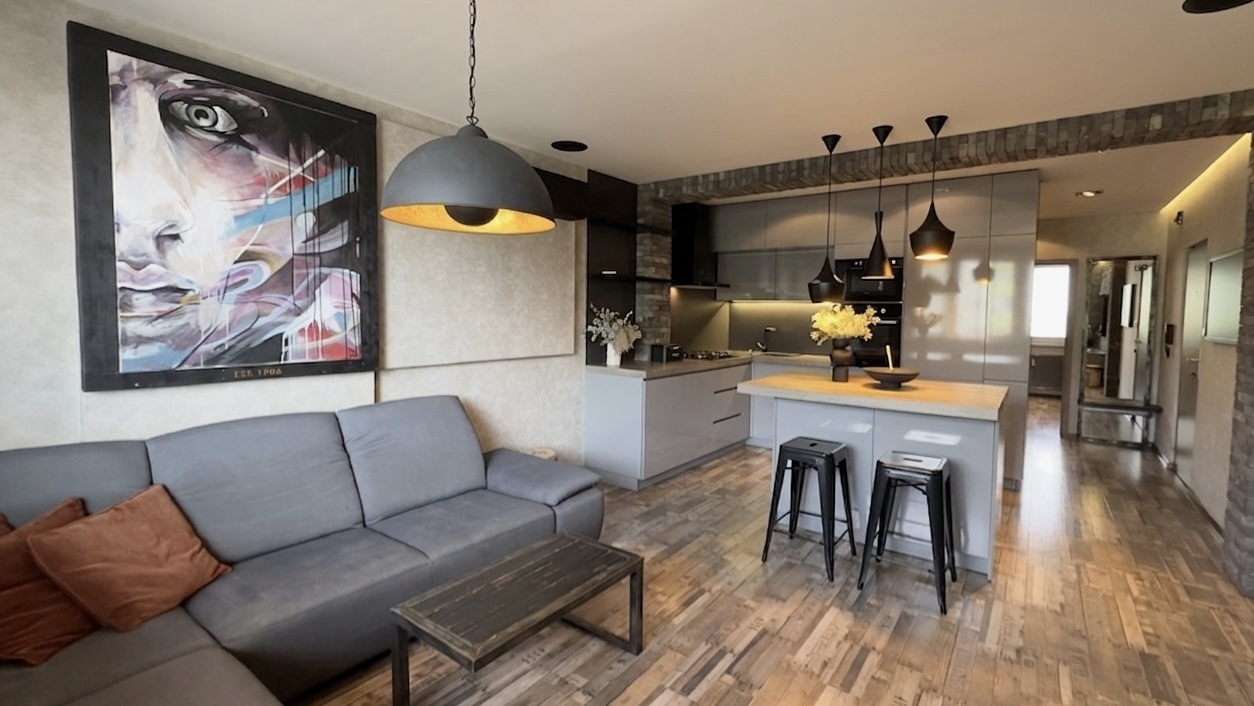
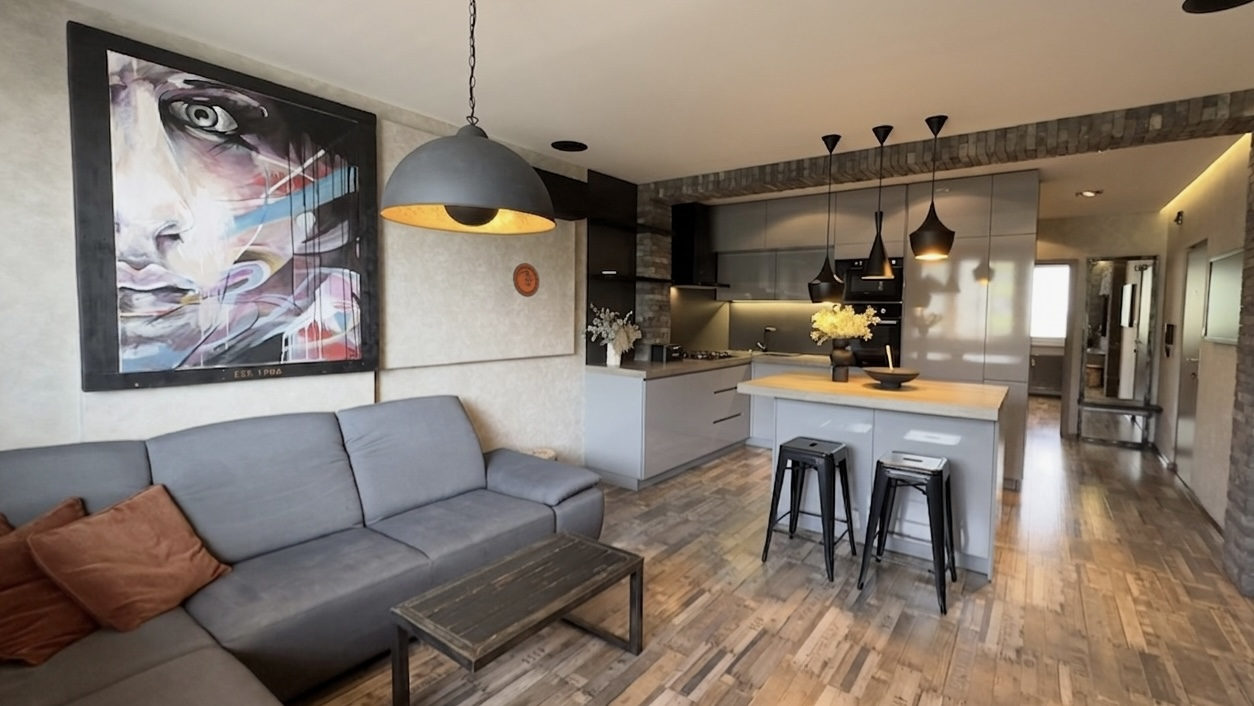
+ decorative plate [512,262,540,298]
